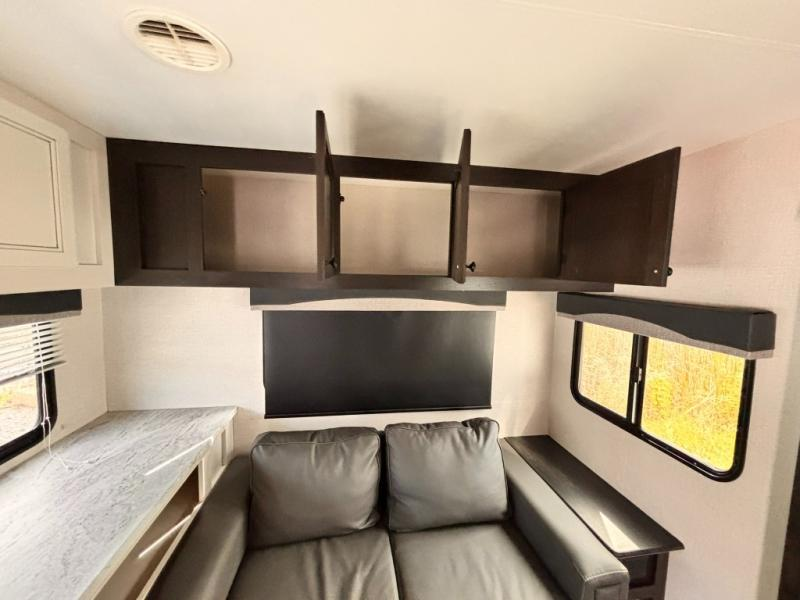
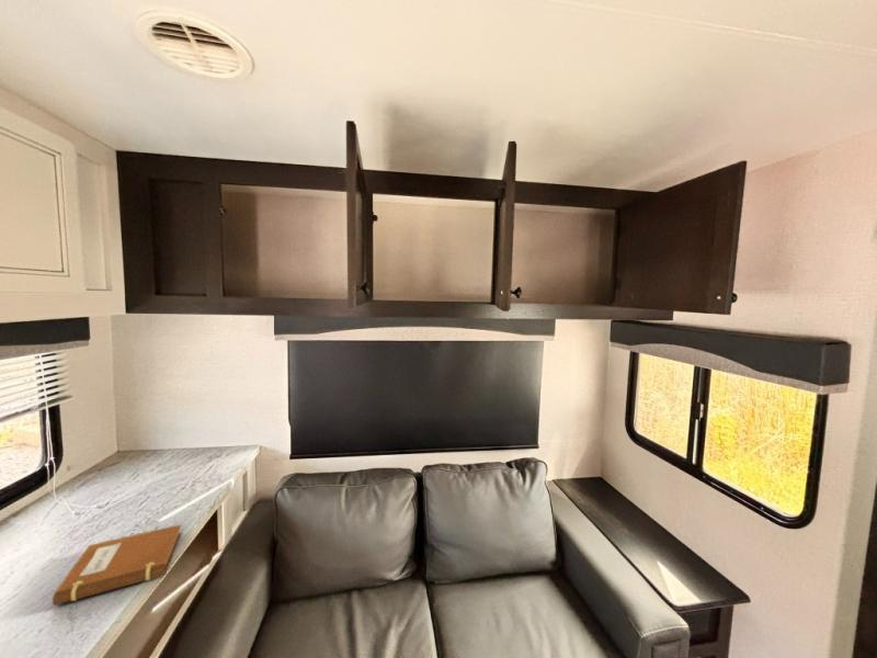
+ notebook [50,523,183,606]
